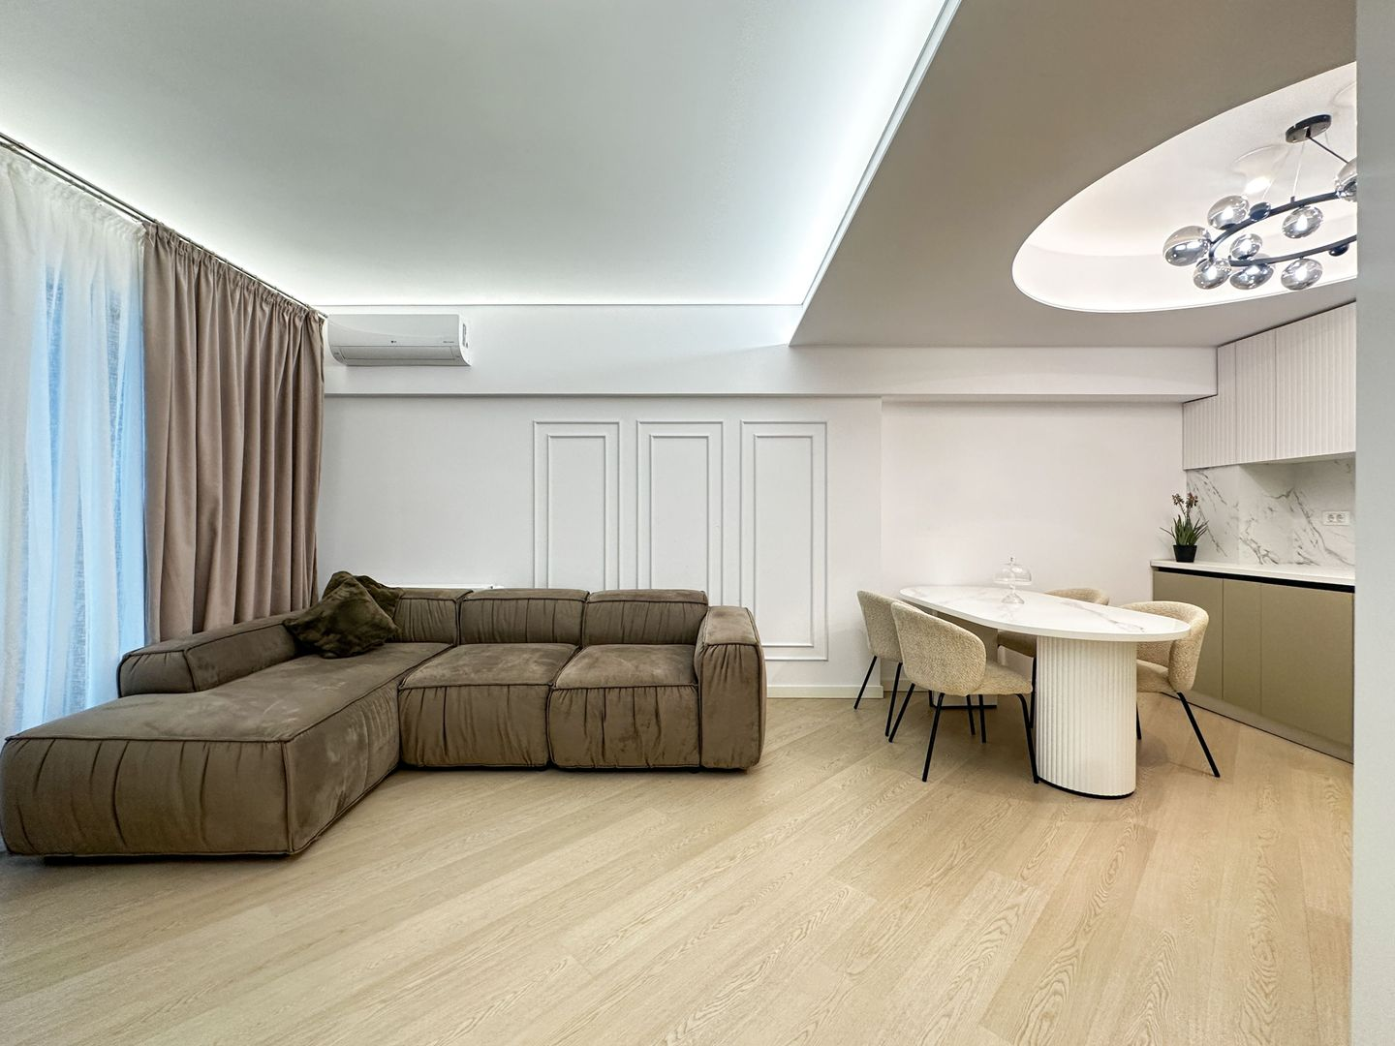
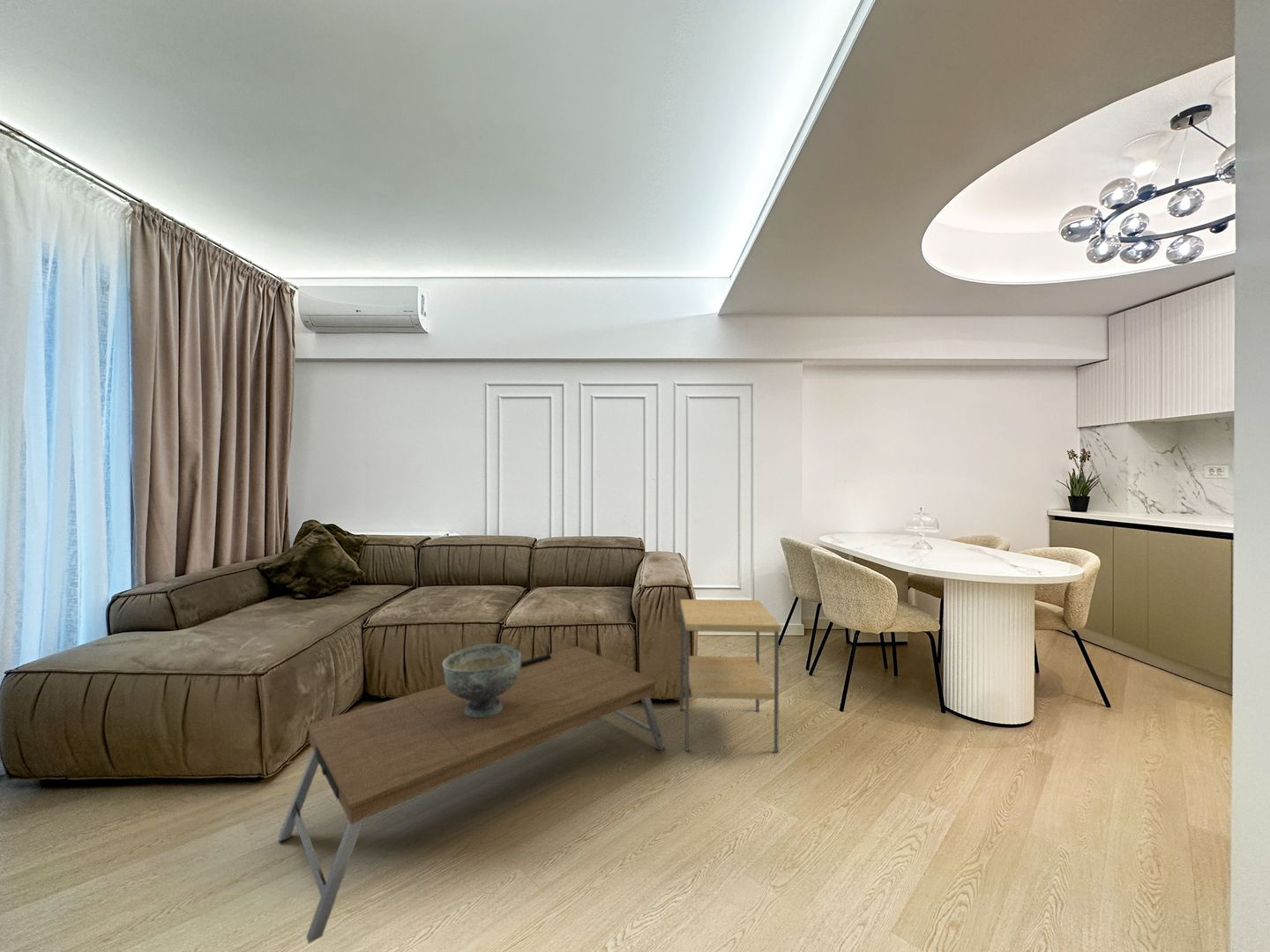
+ decorative bowl [442,643,522,718]
+ coffee table [278,645,666,945]
+ side table [679,599,781,754]
